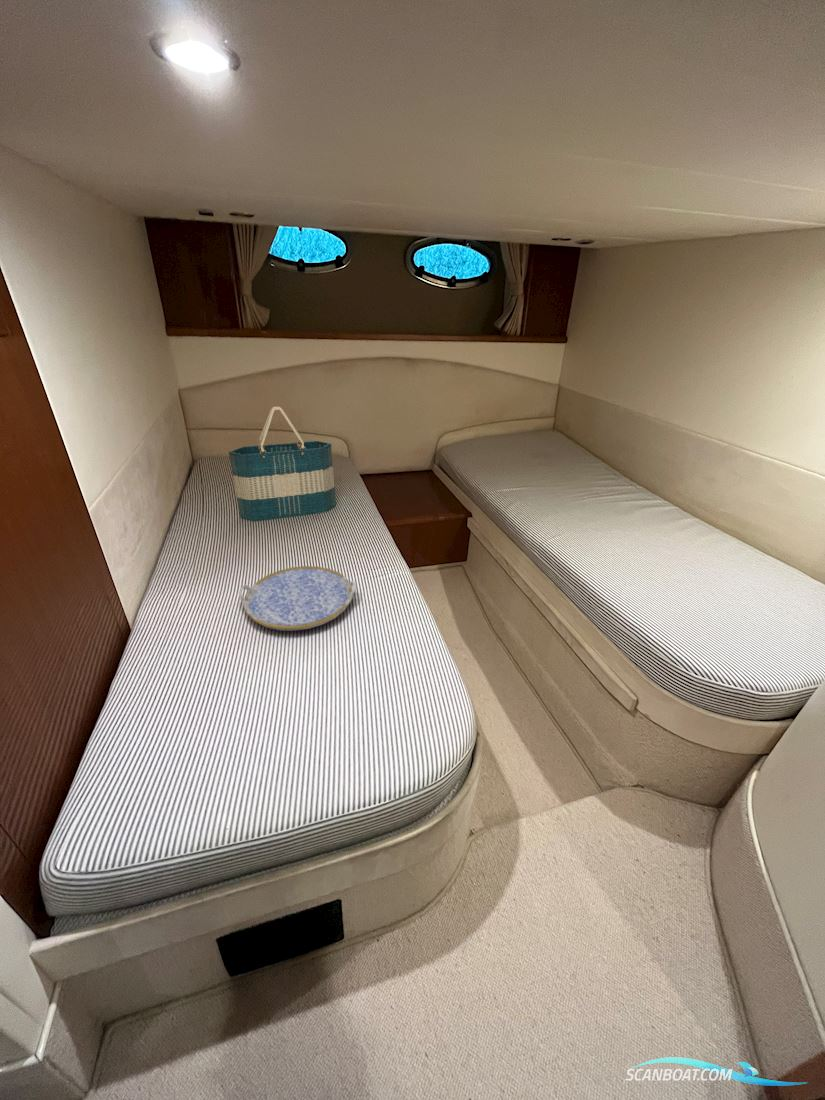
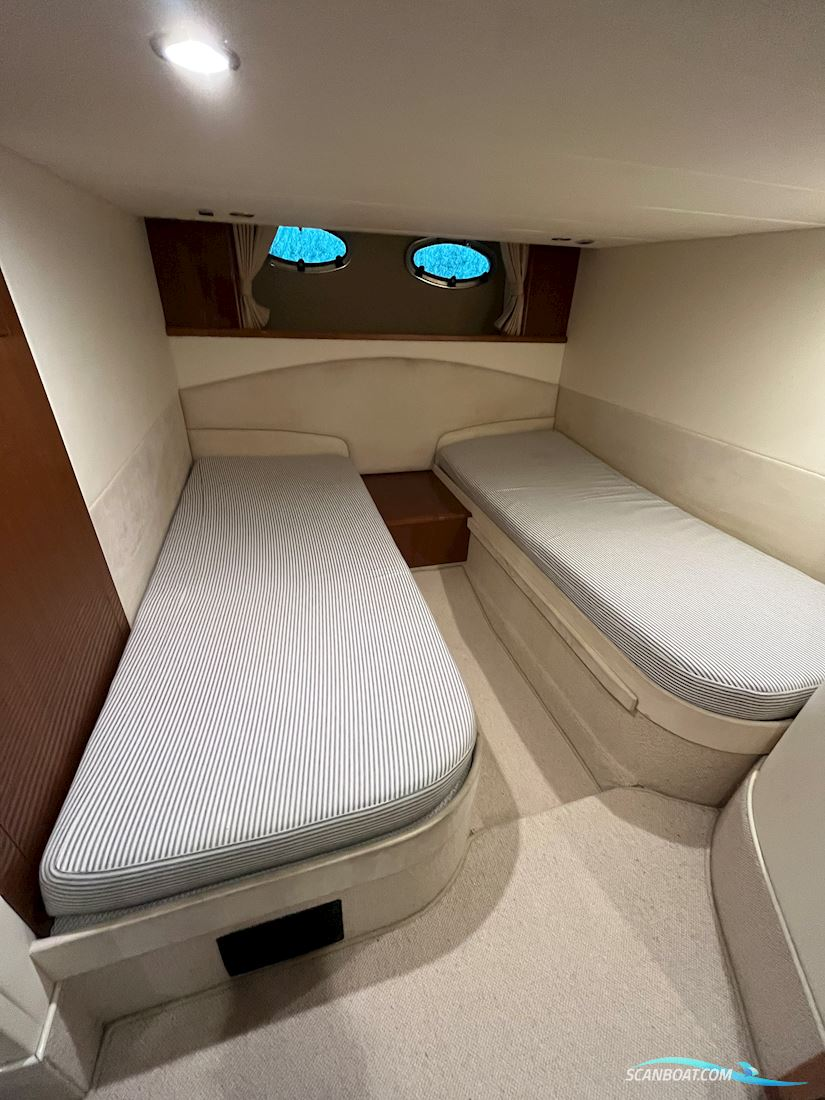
- serving tray [238,565,358,632]
- tote bag [228,406,337,523]
